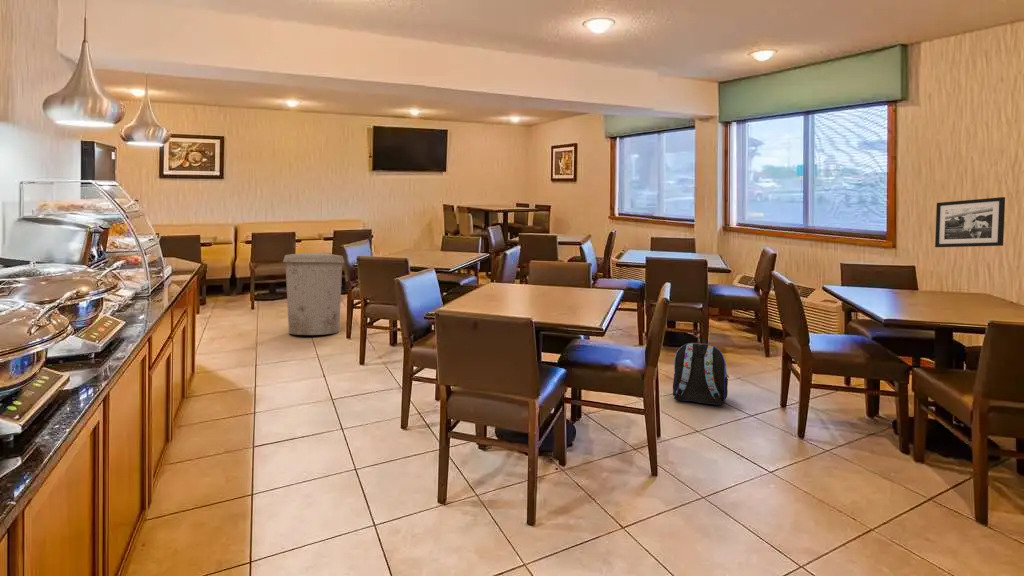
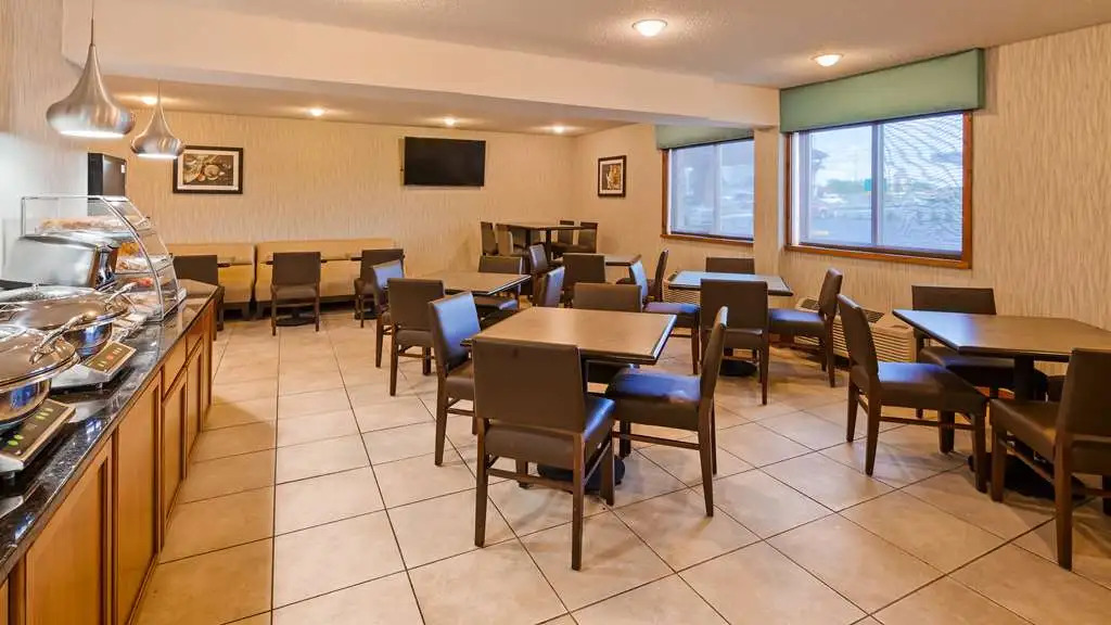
- trash can [282,252,345,336]
- picture frame [934,196,1006,248]
- backpack [672,342,731,406]
